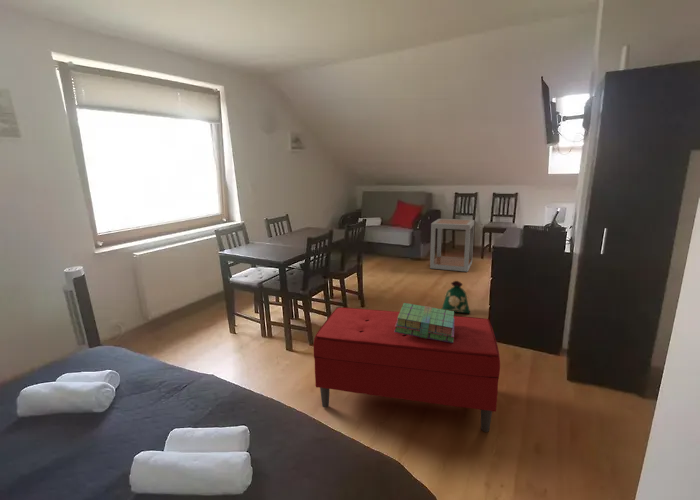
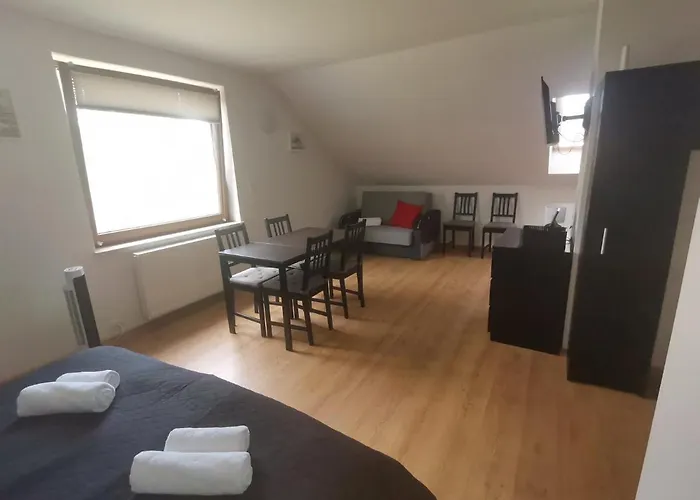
- bag [441,280,471,314]
- bench [313,306,501,433]
- stack of books [394,302,455,343]
- side table [429,218,475,273]
